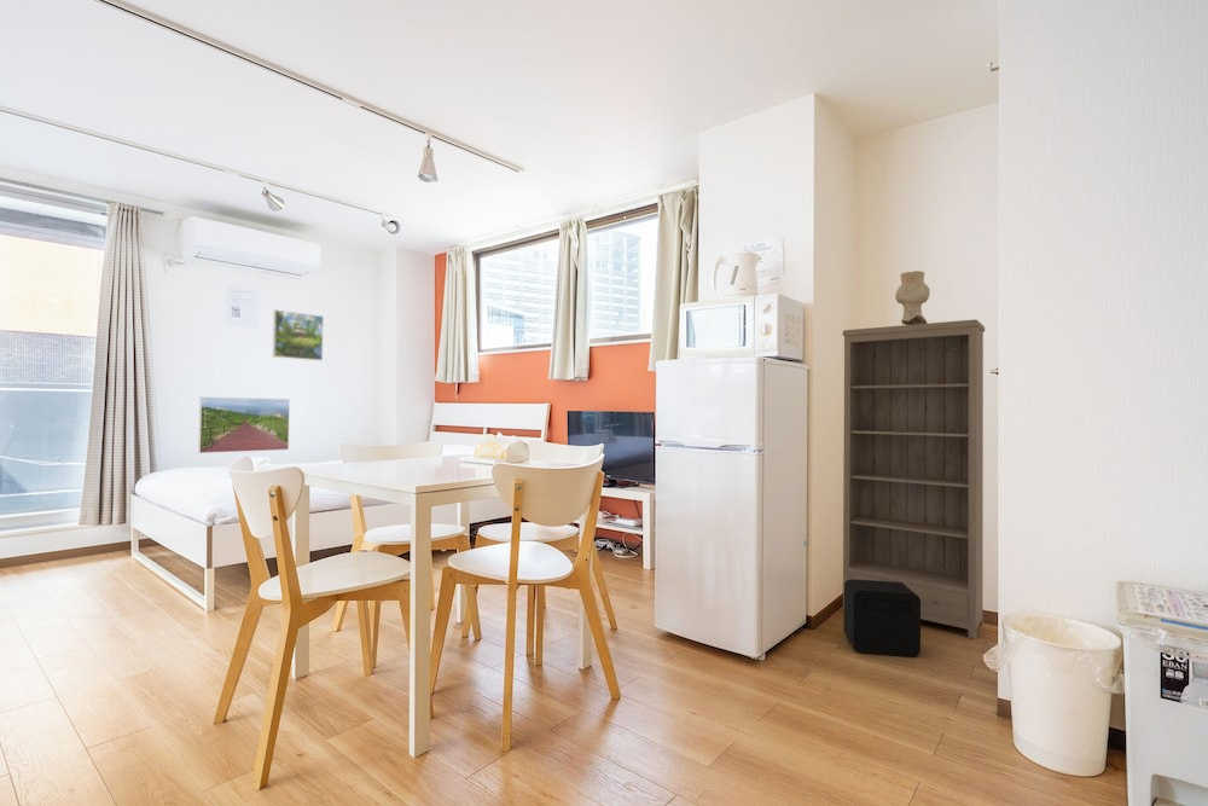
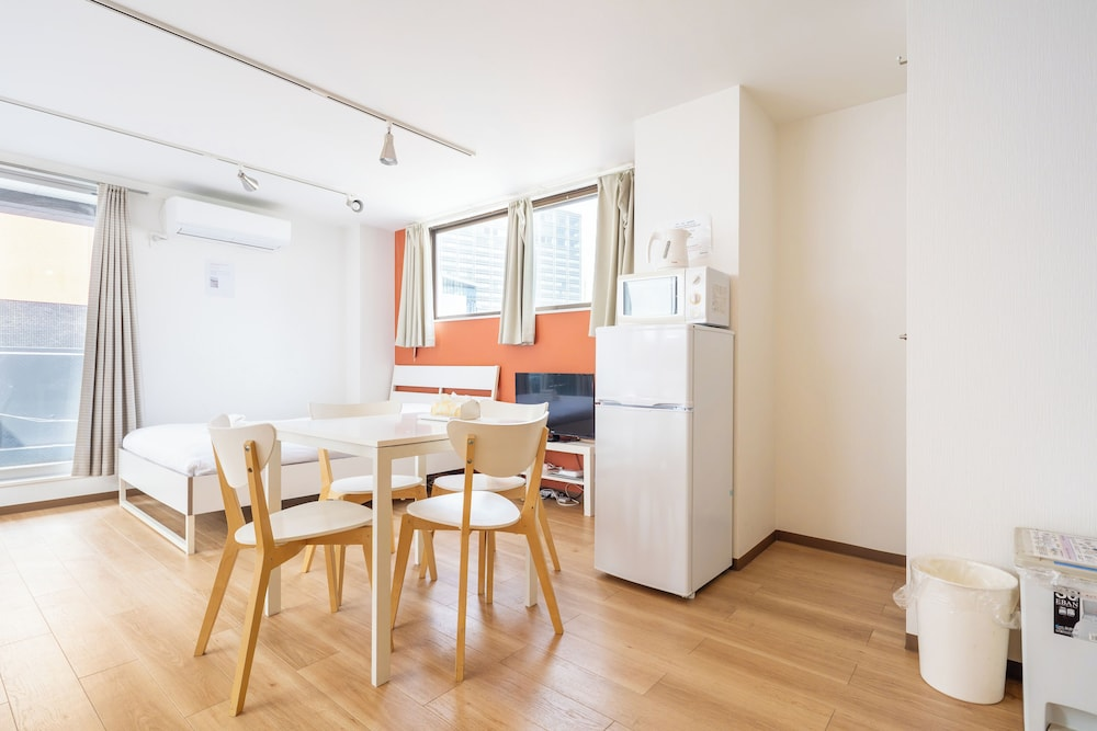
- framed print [272,308,325,361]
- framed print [197,395,291,454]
- decorative vase [894,269,931,325]
- bookshelf [842,318,986,640]
- air purifier [843,579,922,659]
